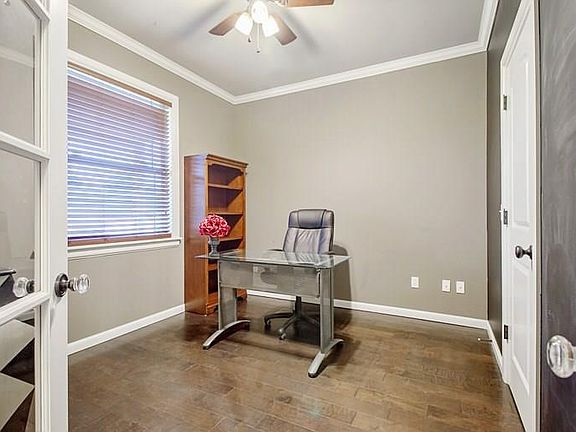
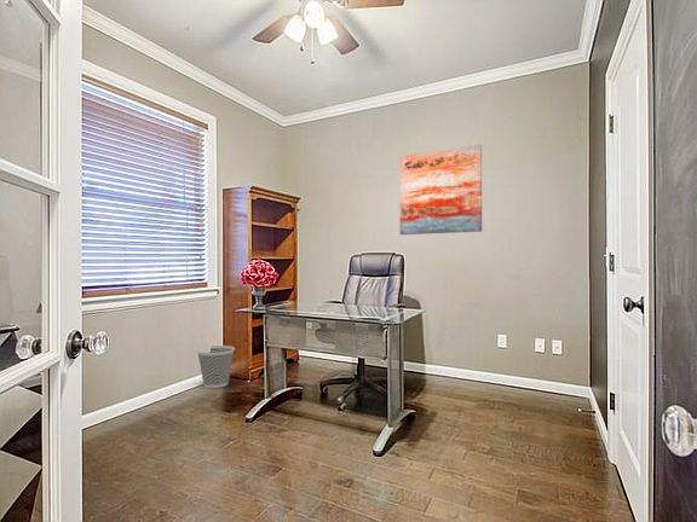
+ wastebasket [196,344,236,389]
+ wall art [398,144,483,236]
